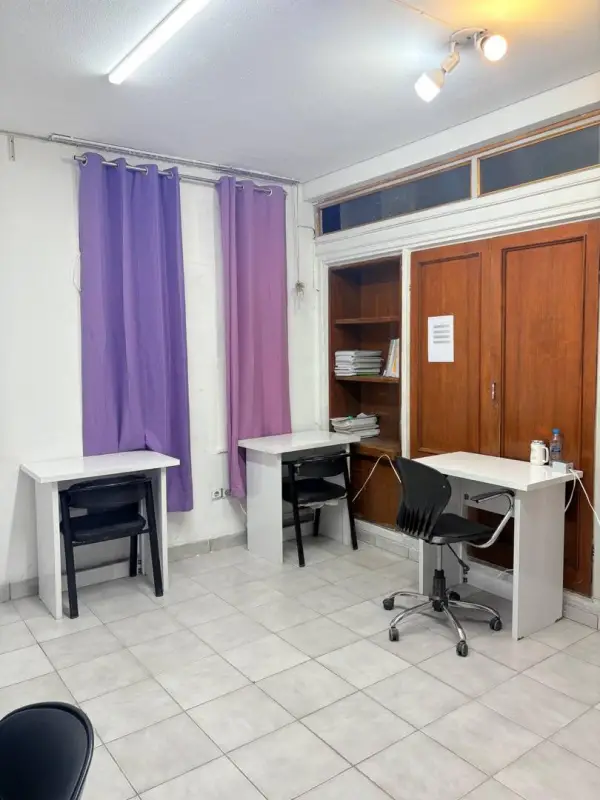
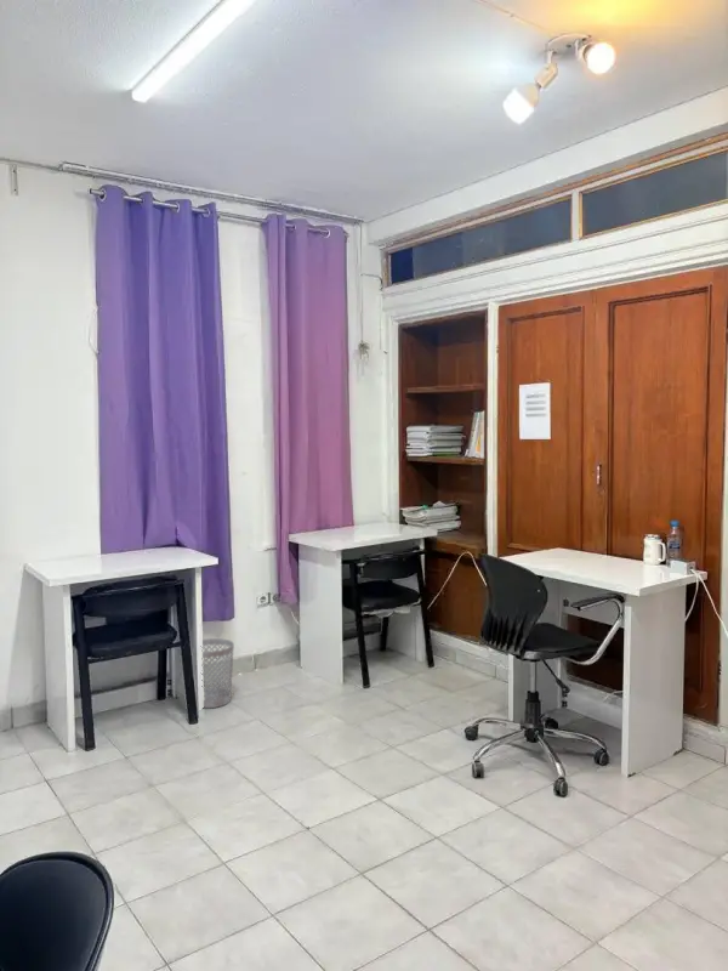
+ wastebasket [201,637,235,709]
